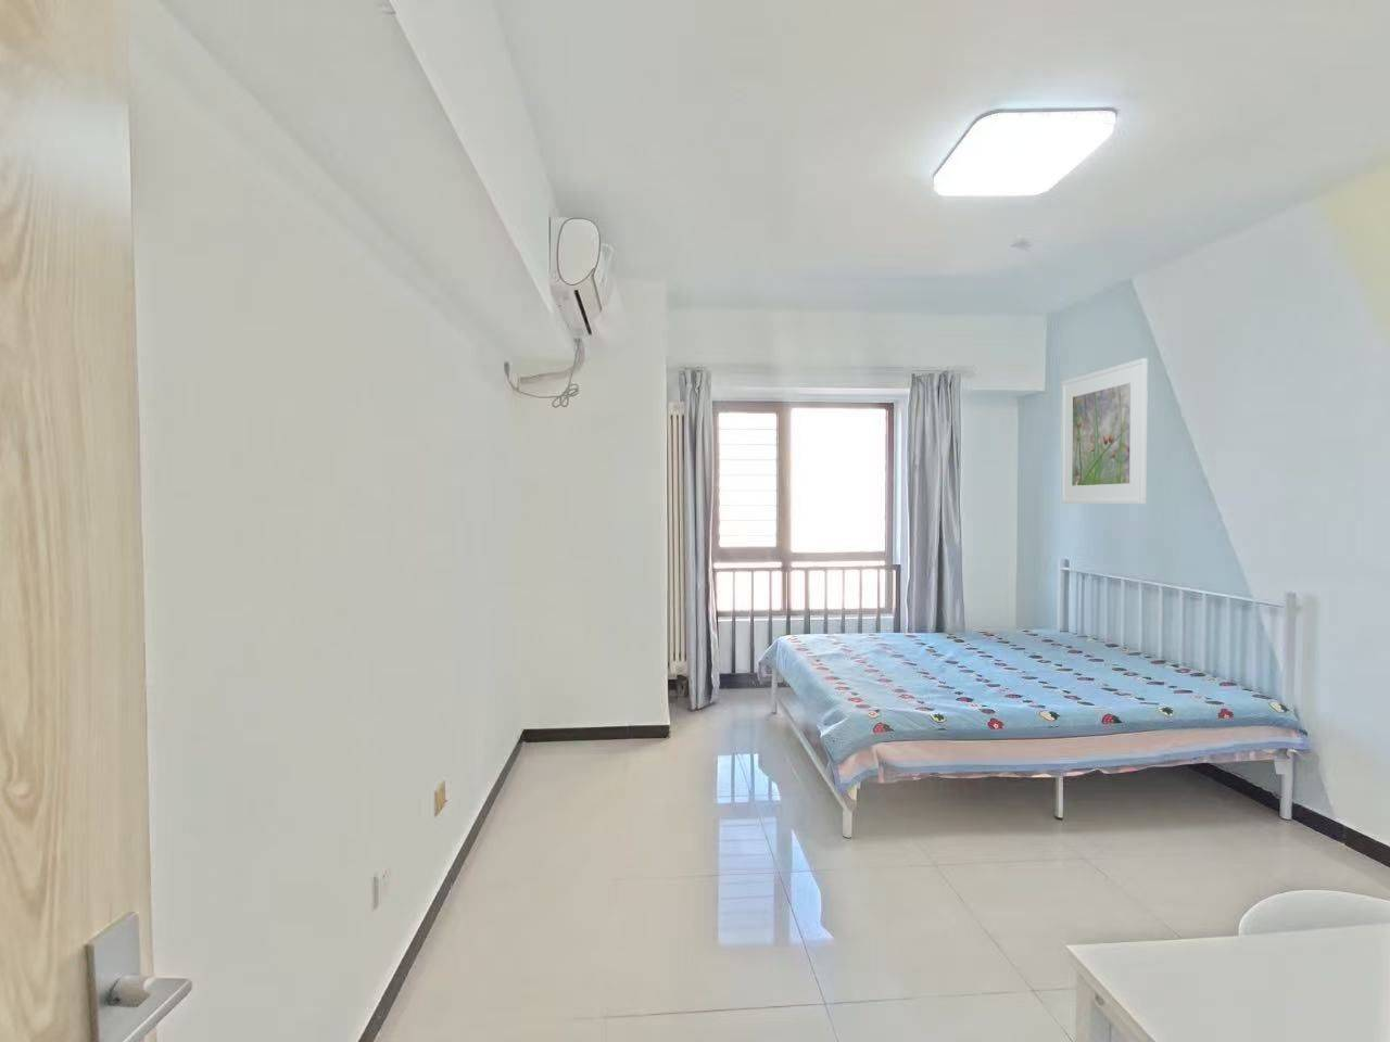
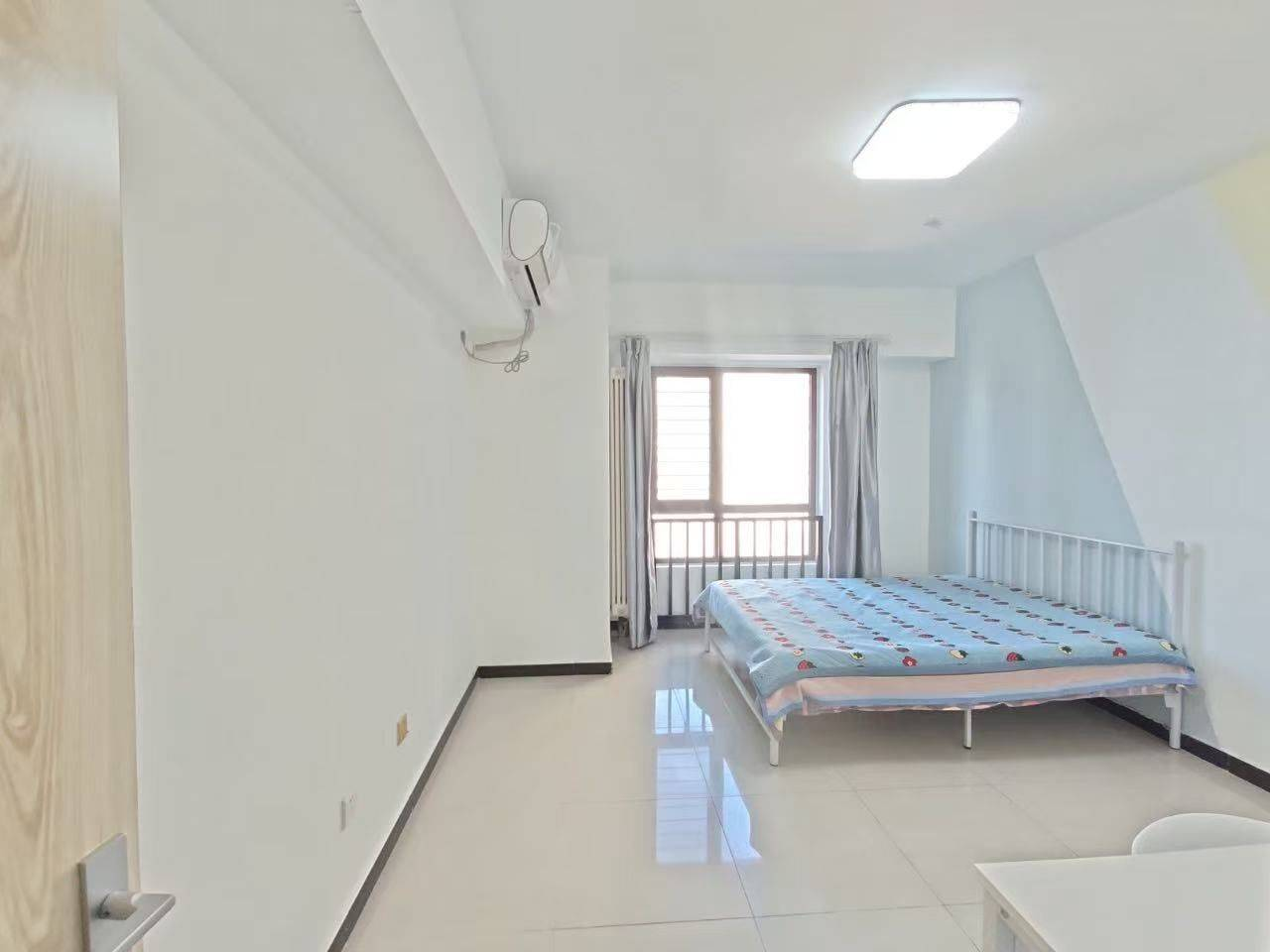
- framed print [1059,357,1149,505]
